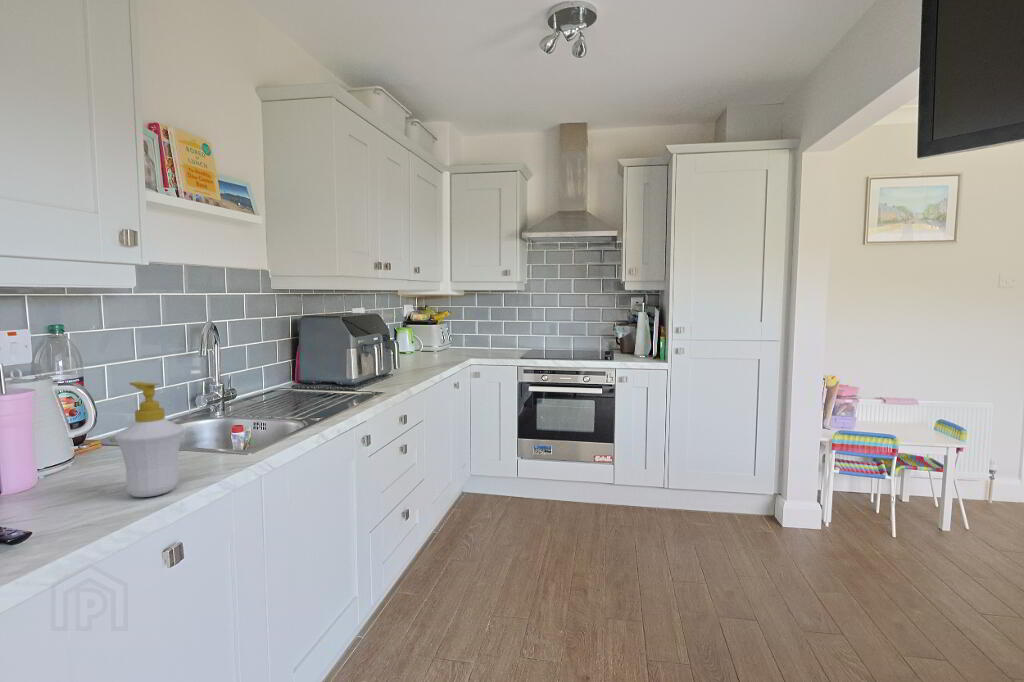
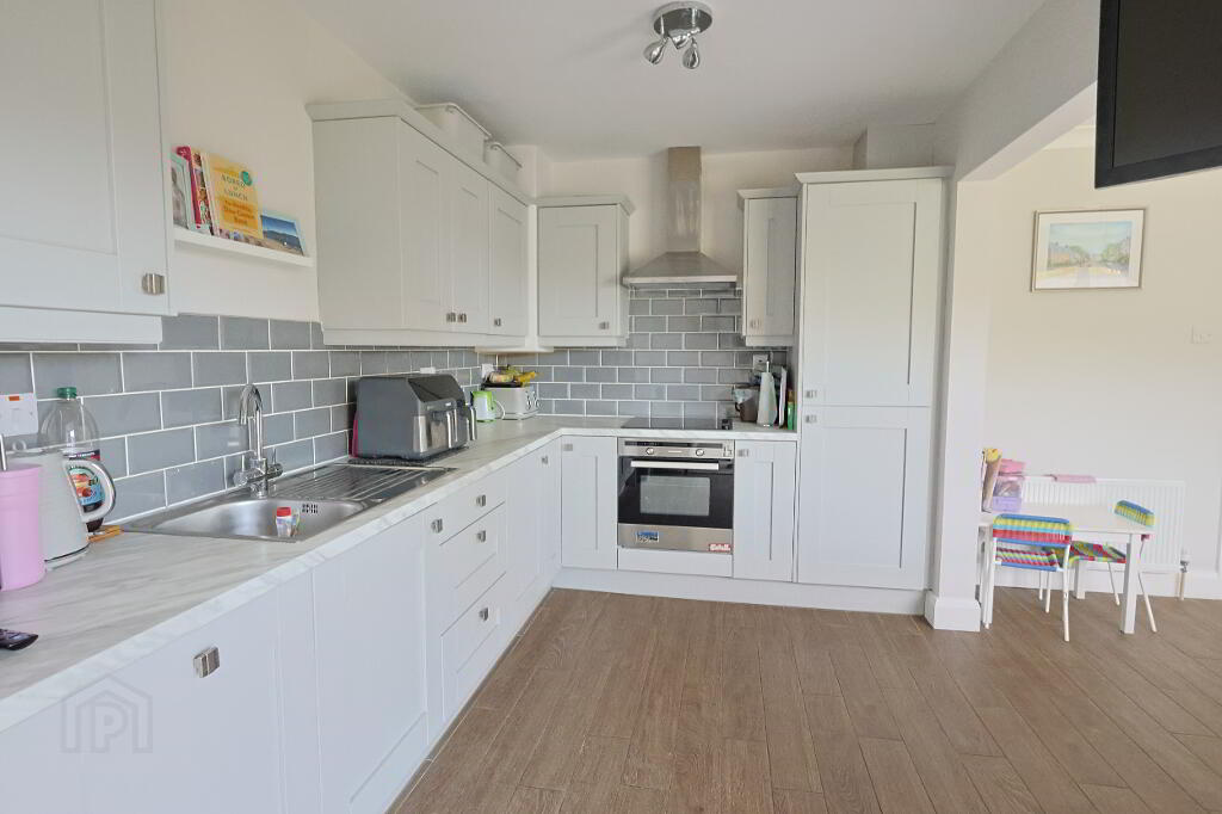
- soap bottle [114,381,185,498]
